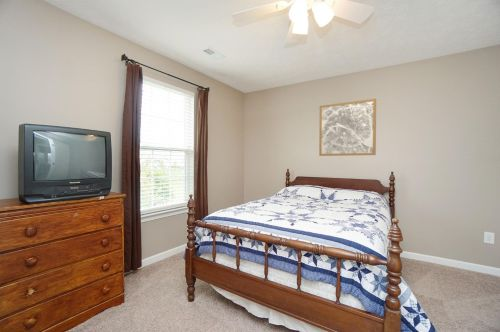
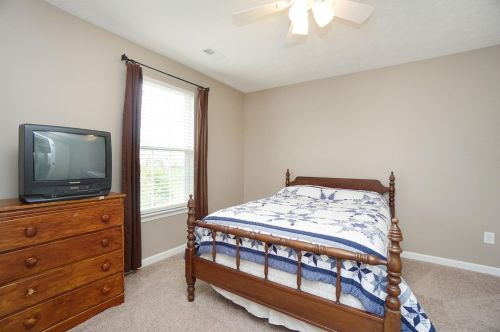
- wall art [318,98,377,157]
